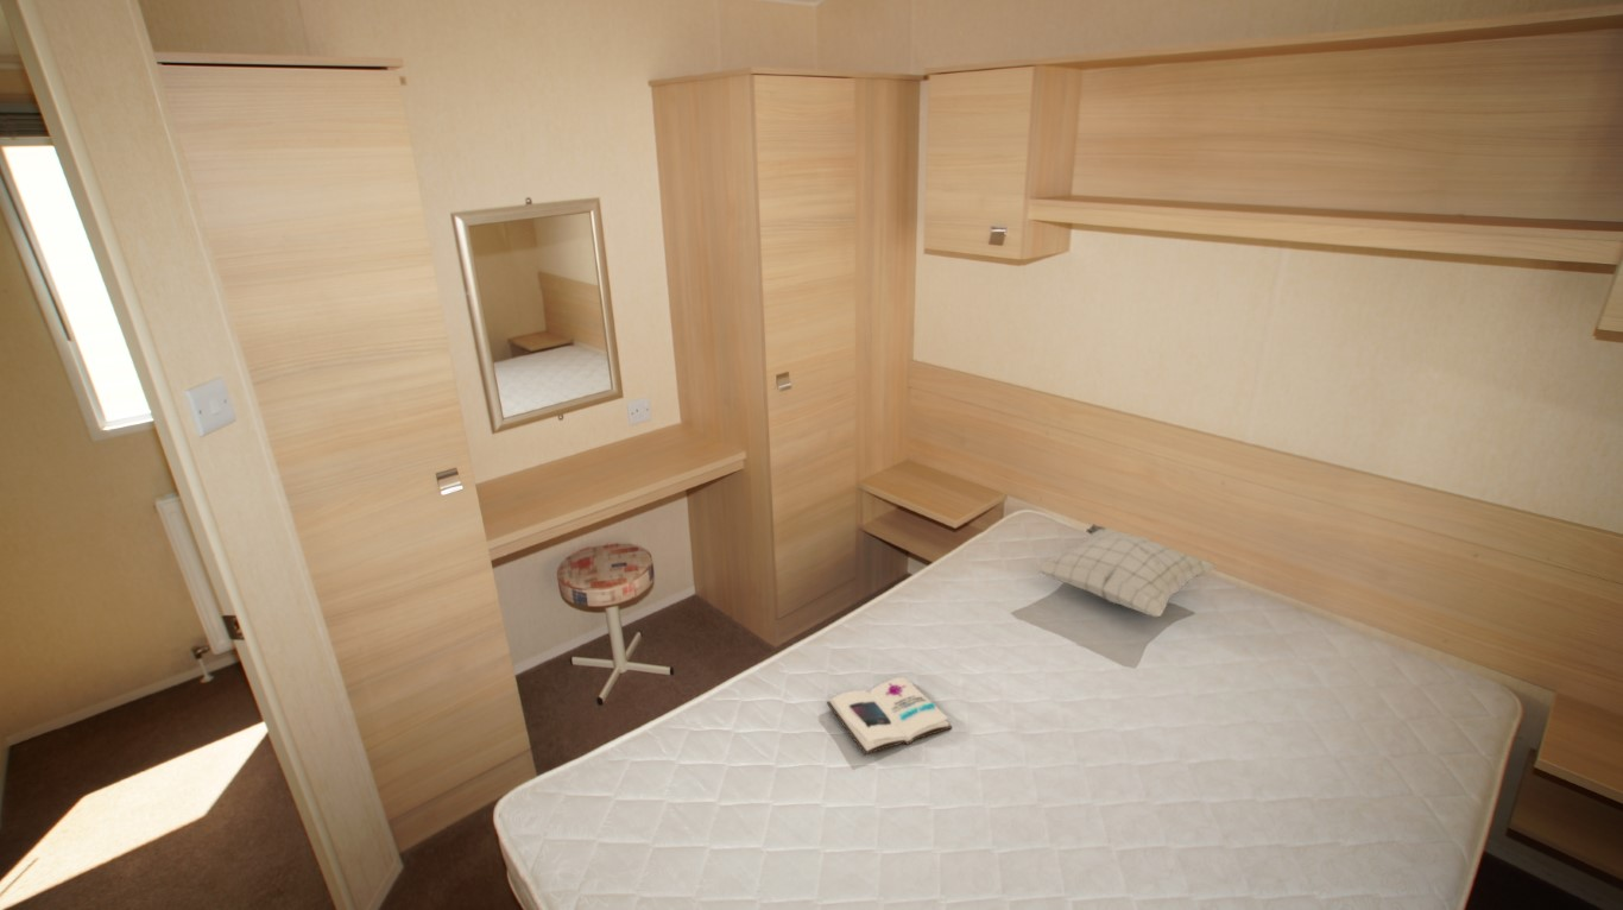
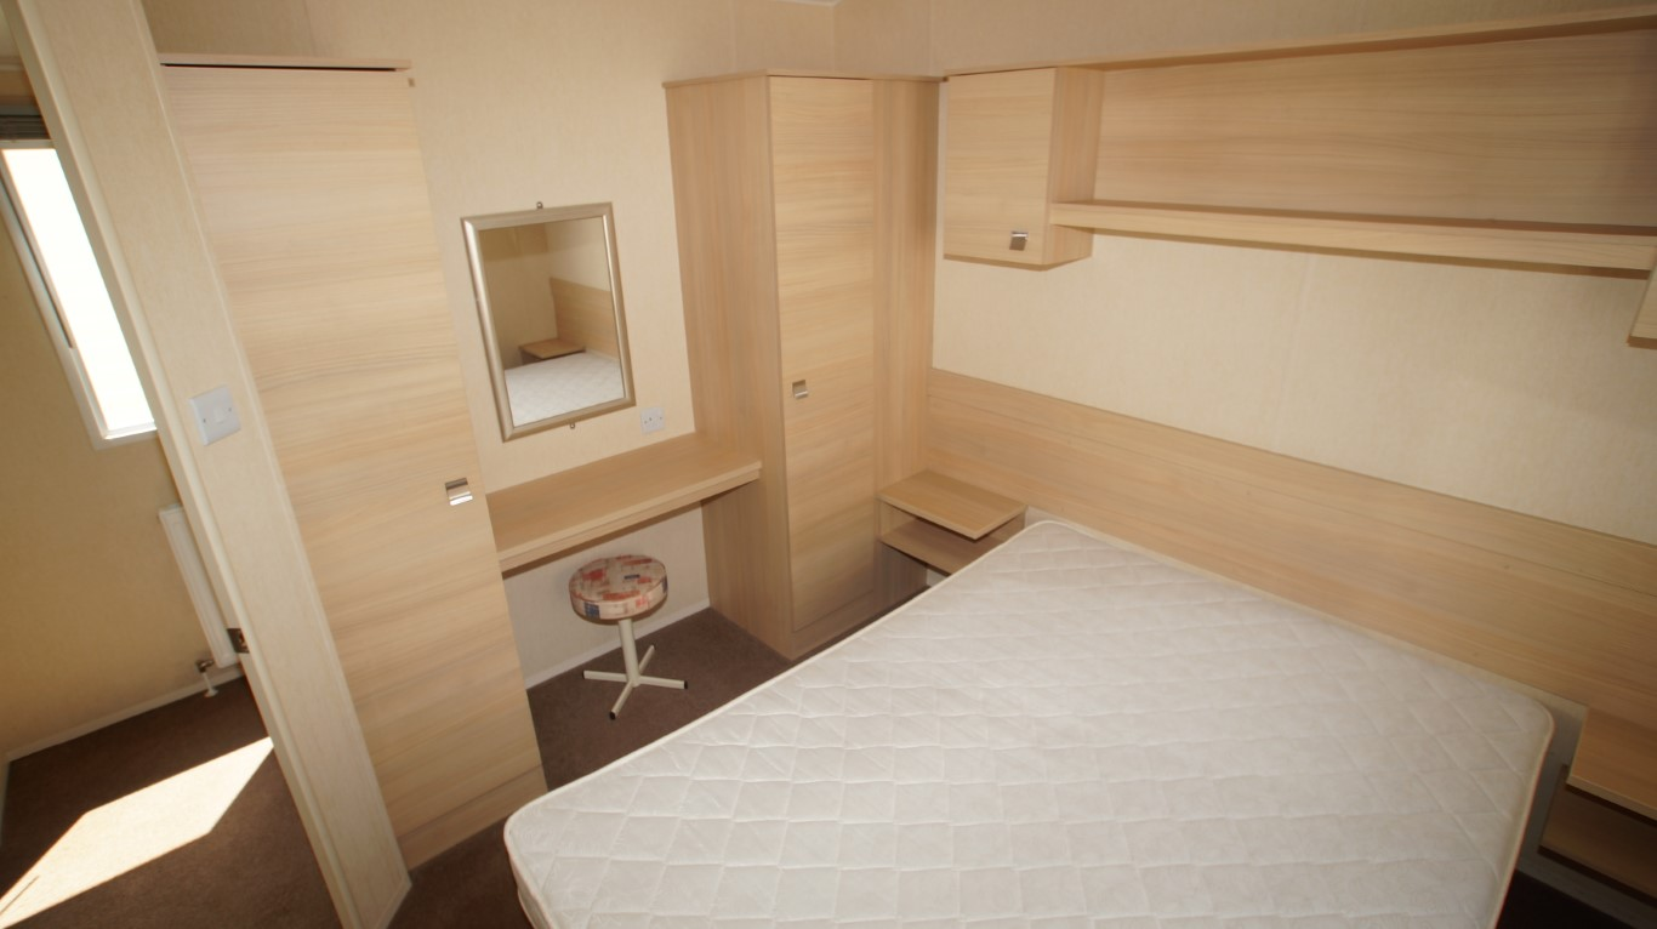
- book [826,676,953,756]
- pillow [1034,524,1218,619]
